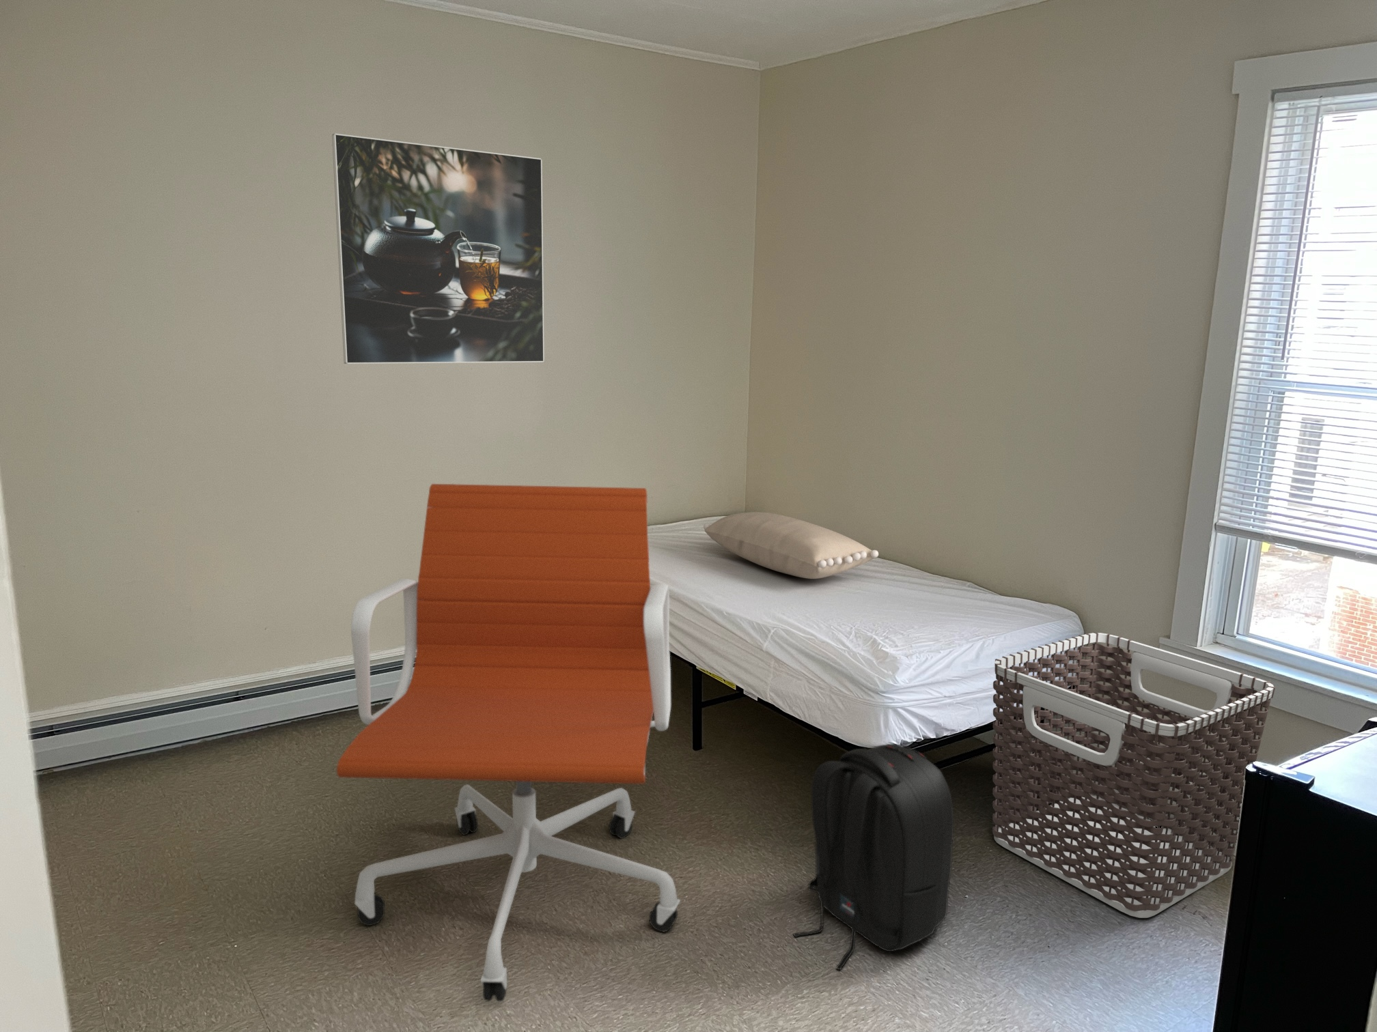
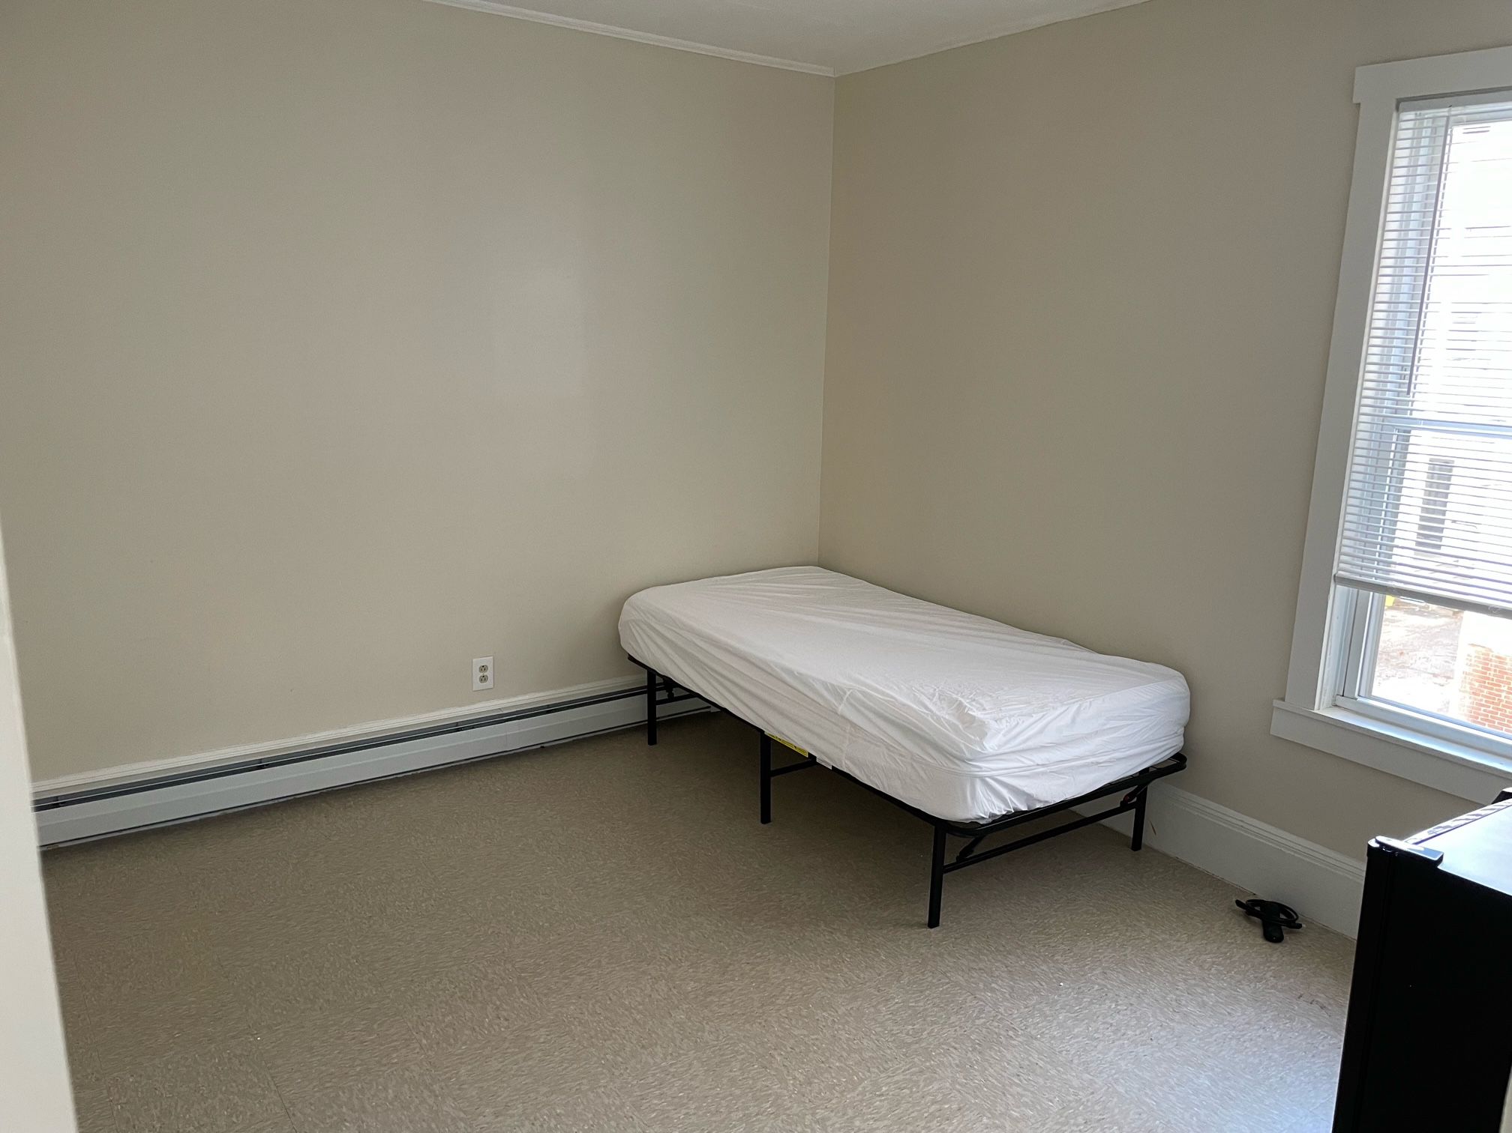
- clothes hamper [992,631,1276,918]
- office chair [336,483,681,1002]
- pillow [703,512,879,580]
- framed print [332,132,545,364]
- backpack [793,743,954,970]
